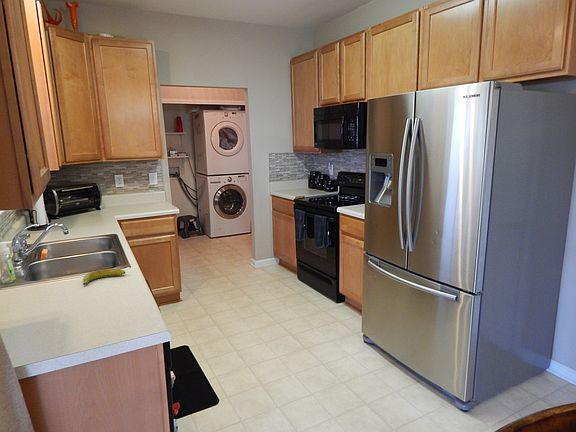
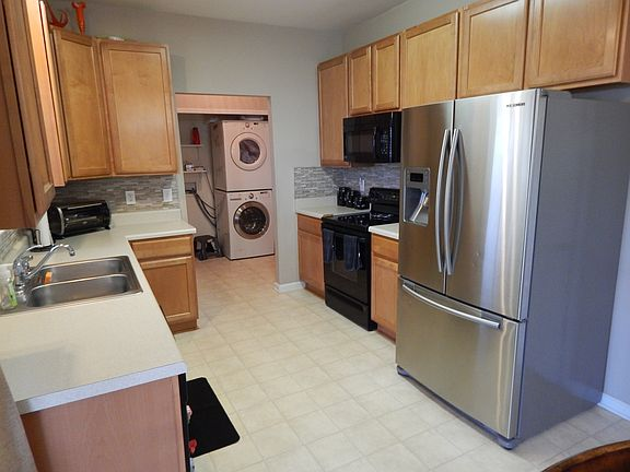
- banana [82,268,126,287]
